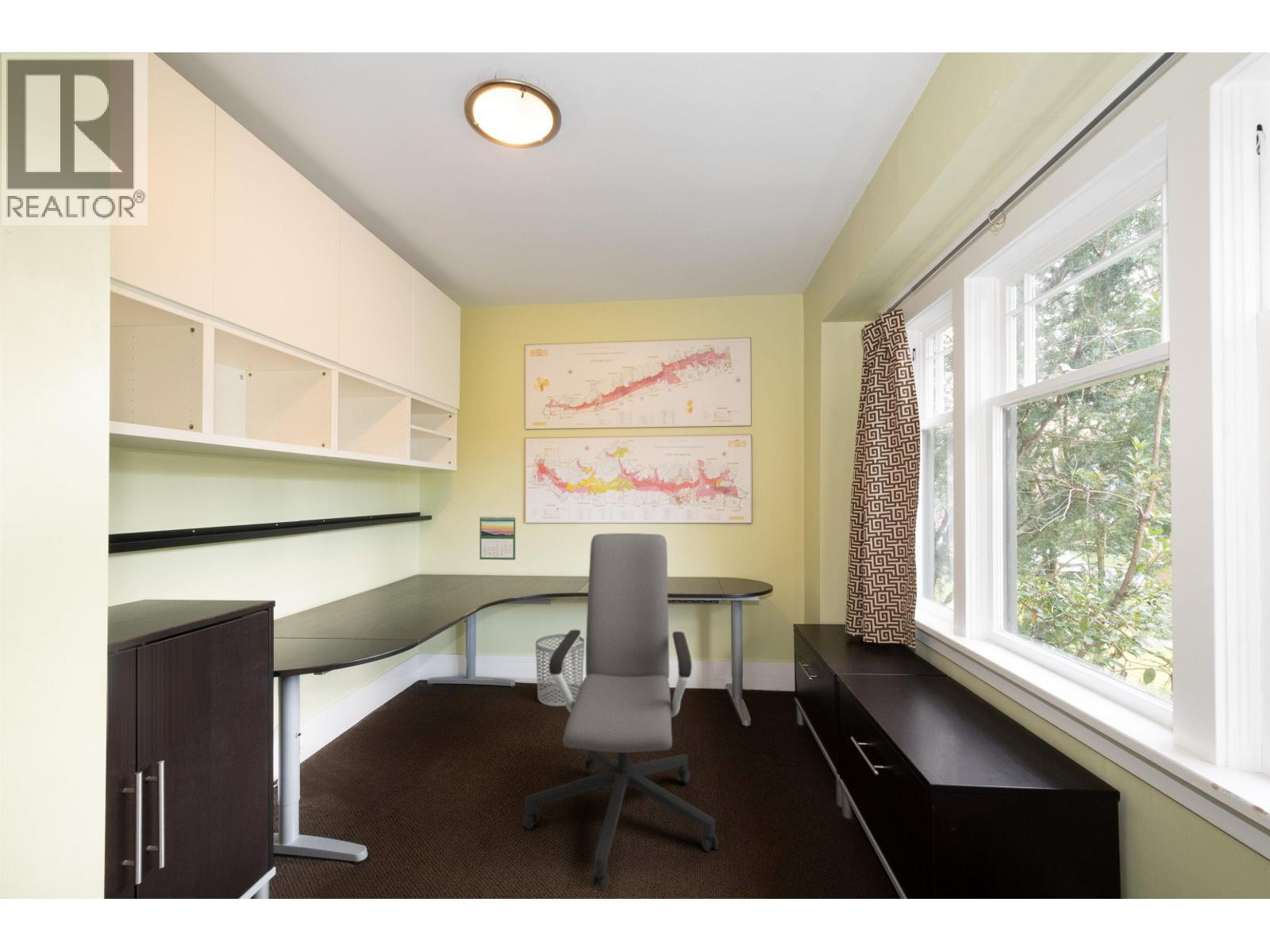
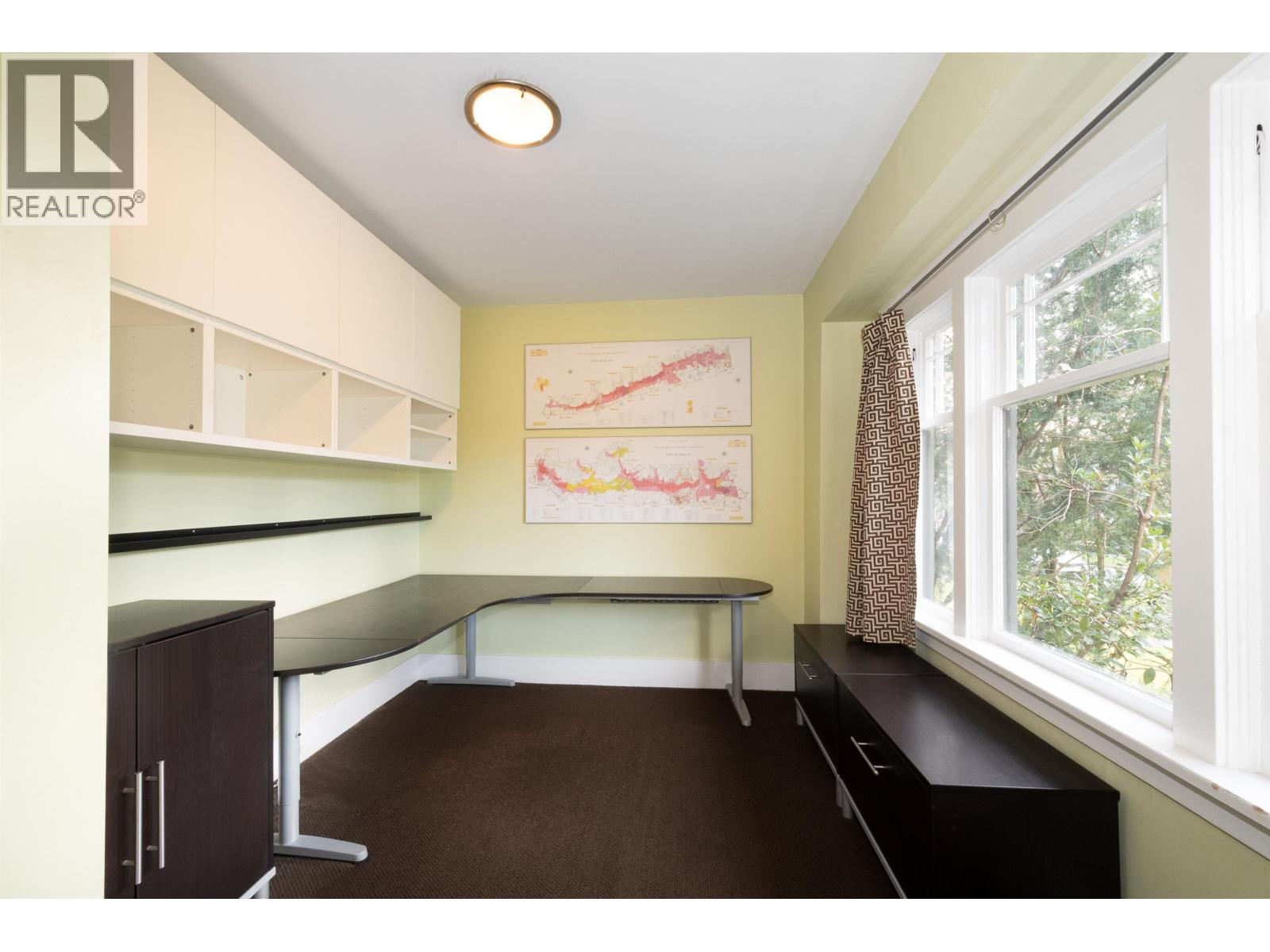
- calendar [479,515,516,561]
- waste bin [535,633,585,707]
- office chair [521,532,719,893]
